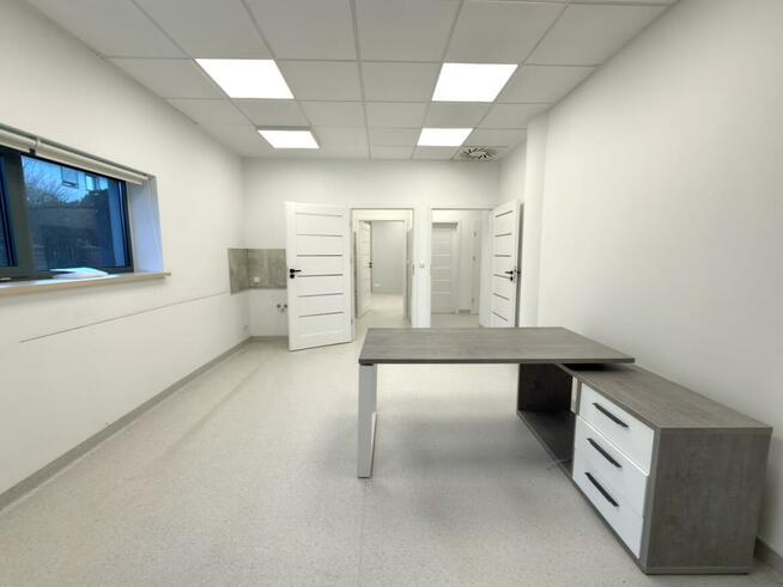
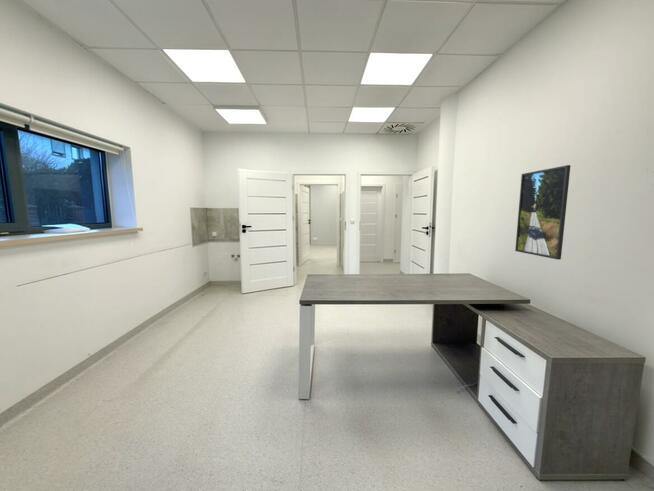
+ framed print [514,164,571,261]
